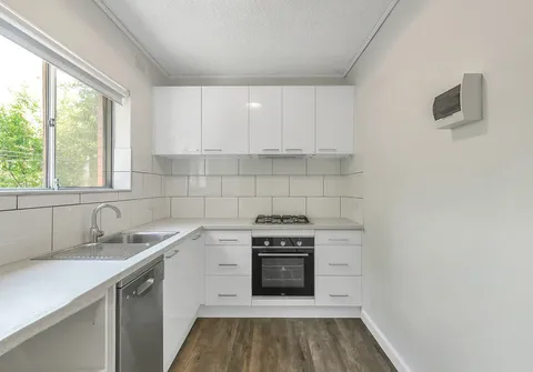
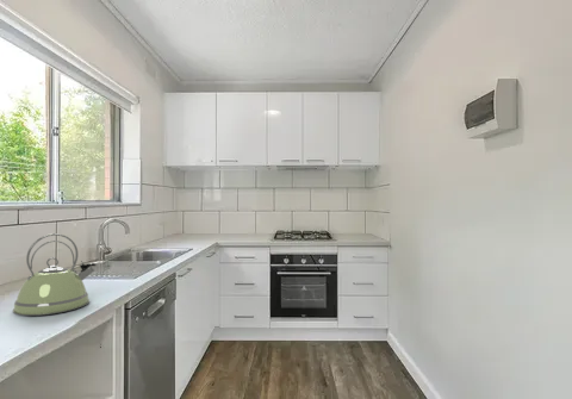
+ kettle [12,232,98,317]
